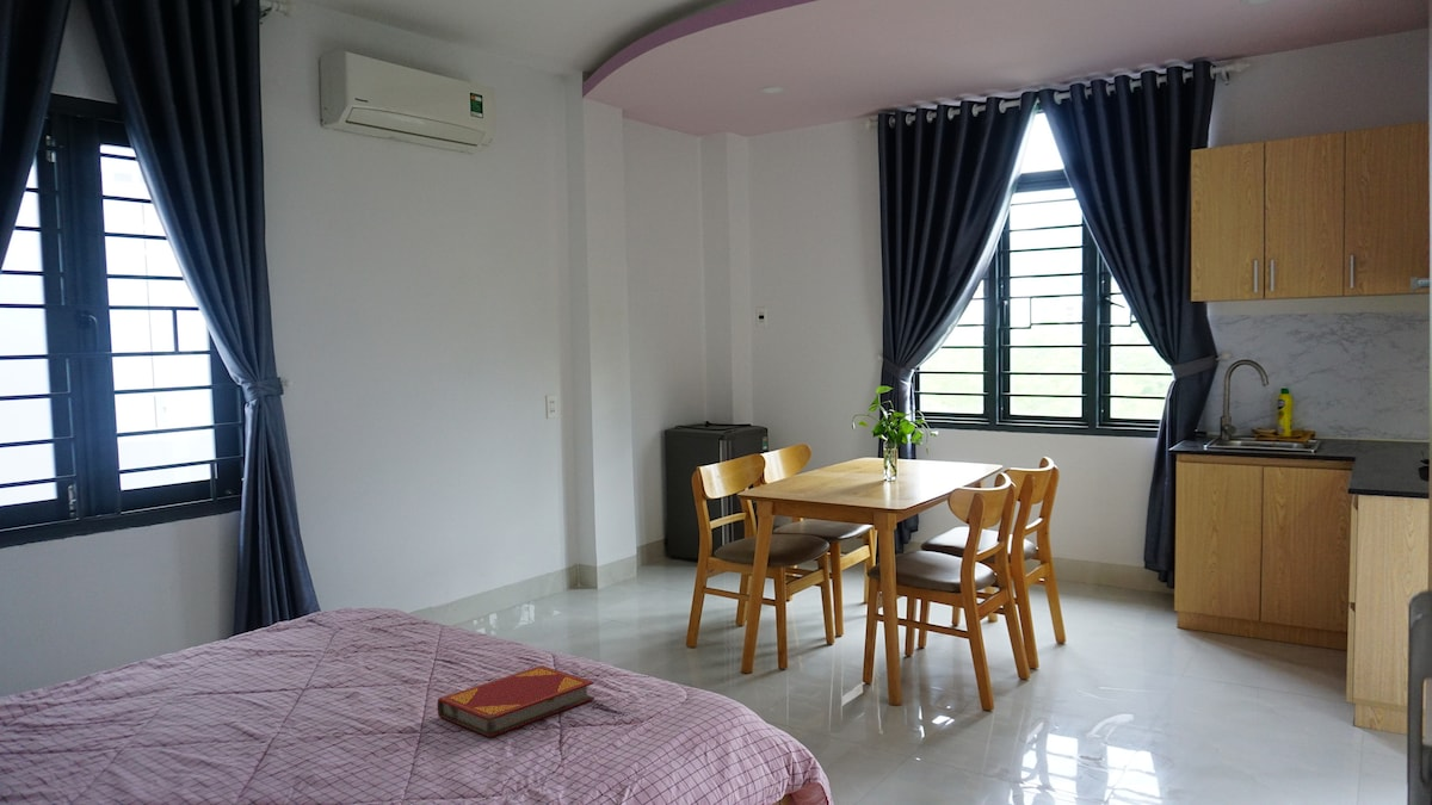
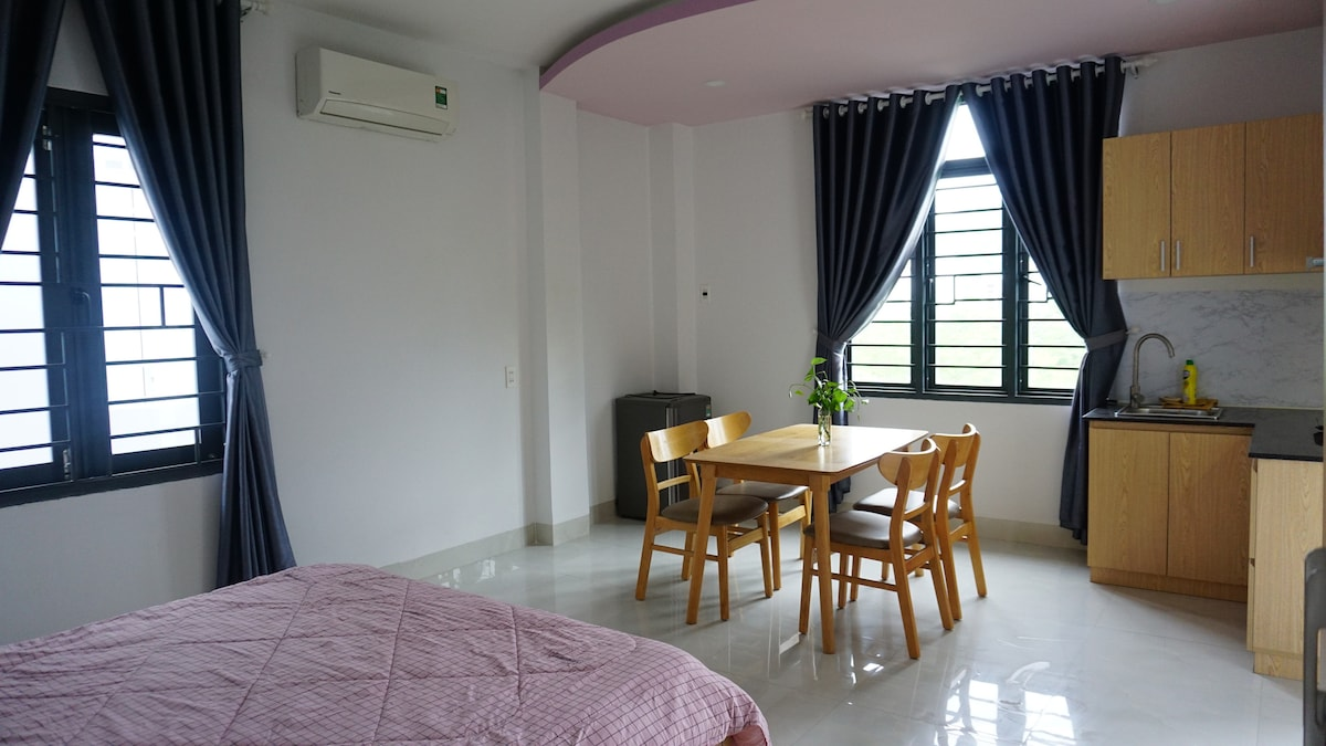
- hardback book [436,664,595,738]
